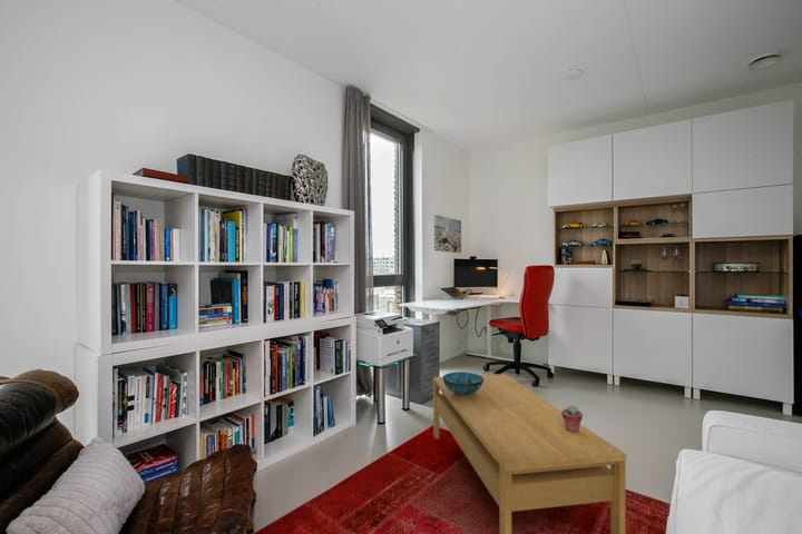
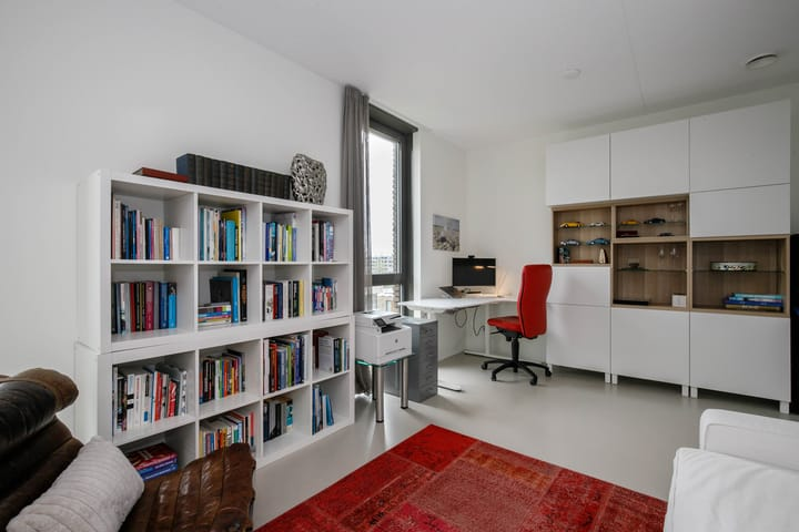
- potted succulent [561,405,584,433]
- decorative bowl [442,370,483,396]
- coffee table [432,373,627,534]
